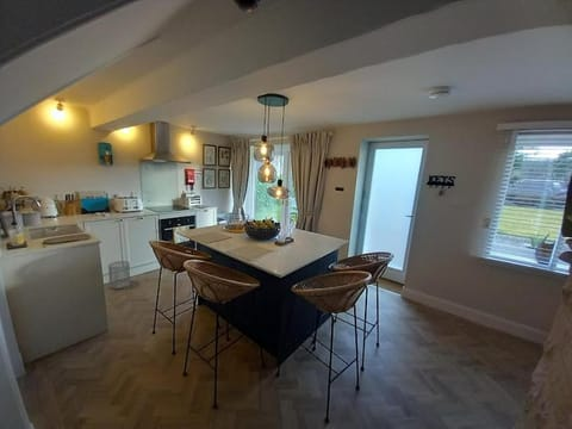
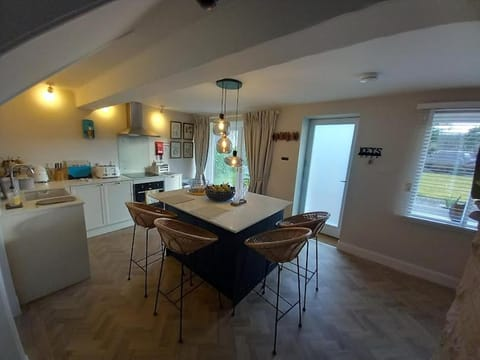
- wastebasket [107,260,132,290]
